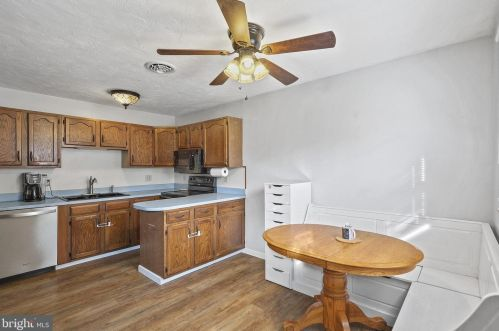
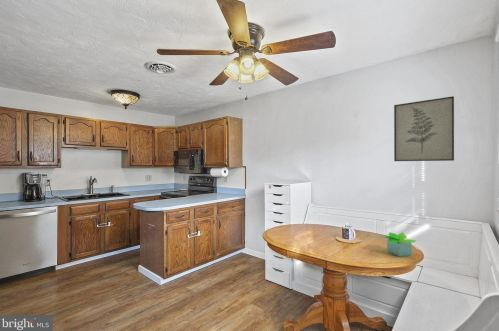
+ potted plant [381,231,417,258]
+ wall art [393,95,455,162]
